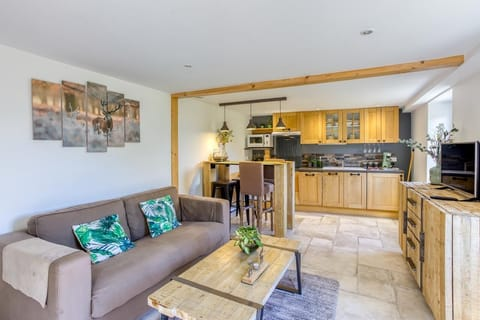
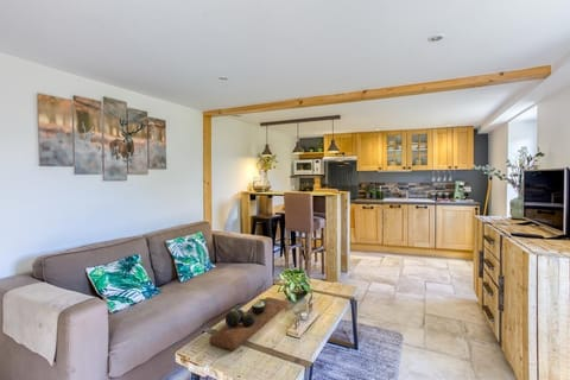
+ decorative tray [208,296,289,352]
